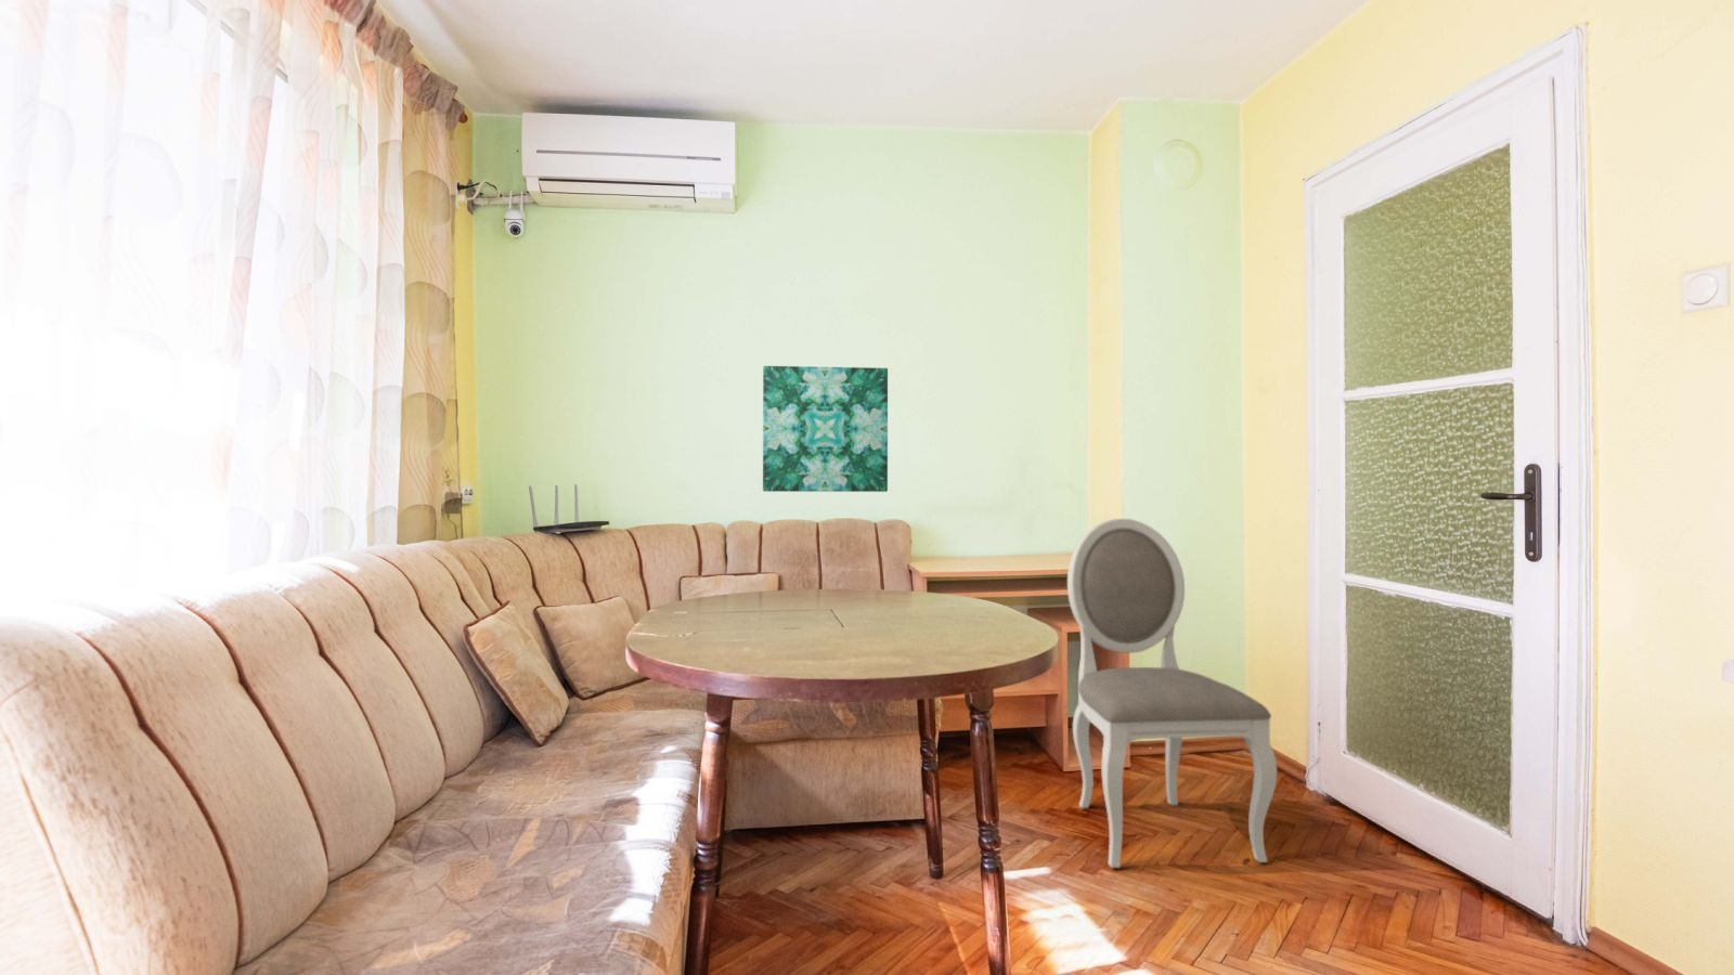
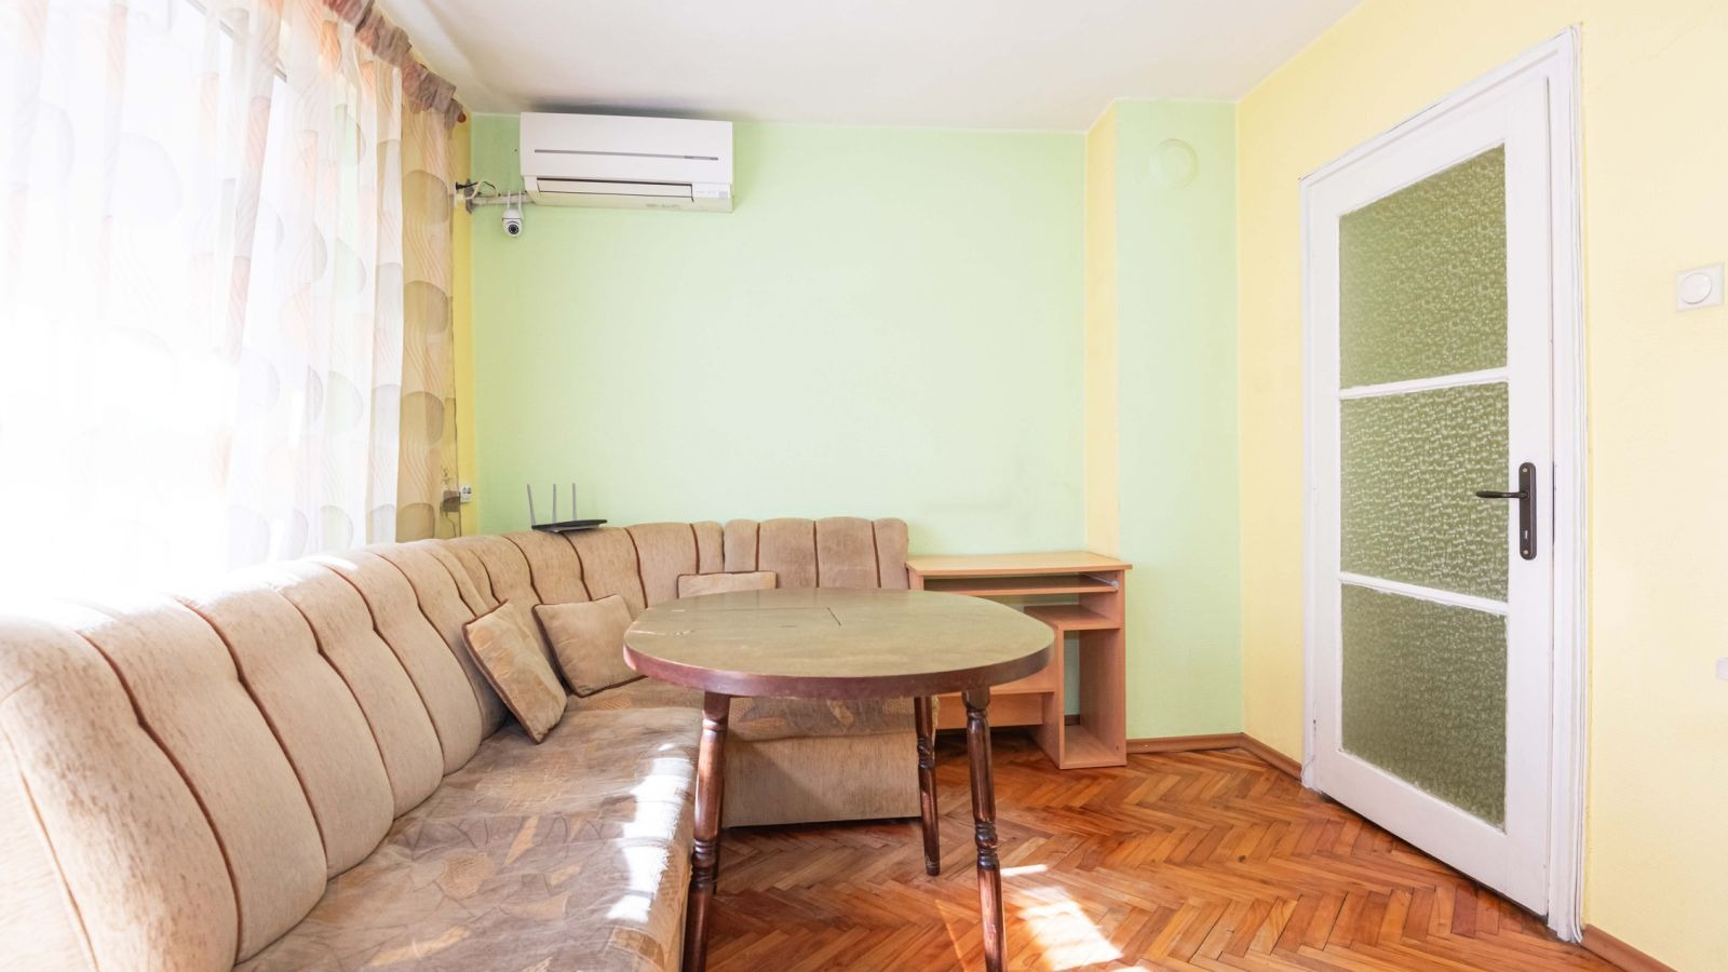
- wall art [762,365,888,493]
- dining chair [1066,518,1278,869]
